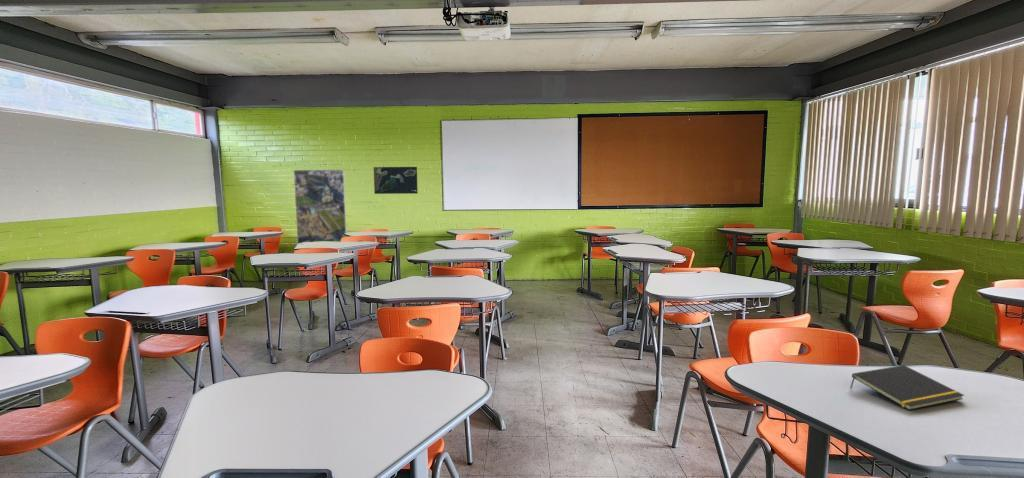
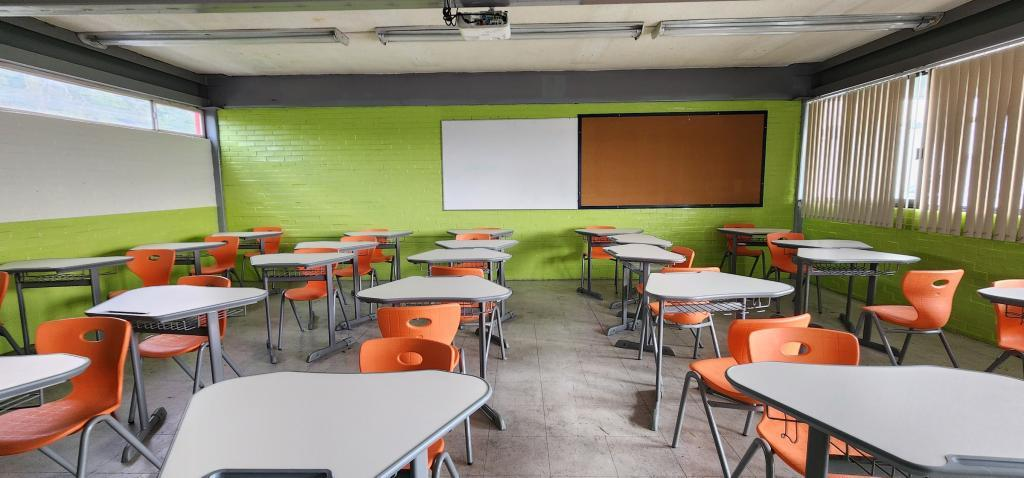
- map [373,166,420,195]
- notepad [850,364,965,411]
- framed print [293,169,348,245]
